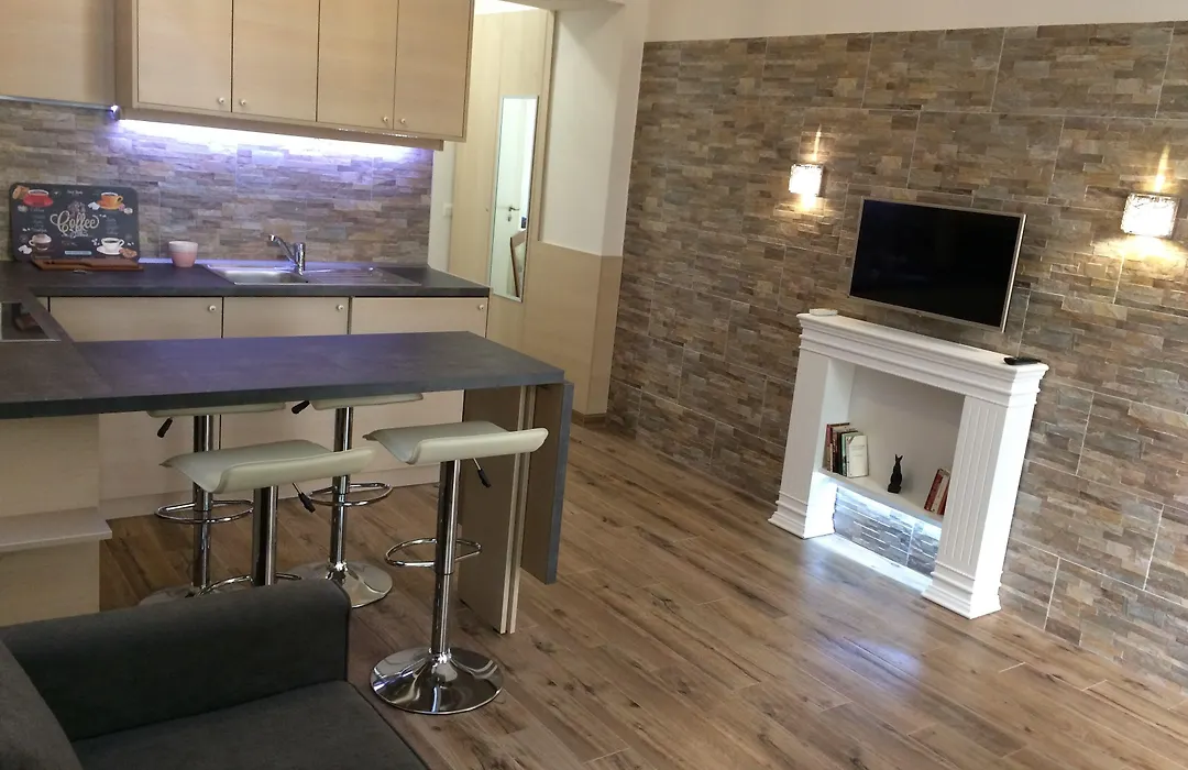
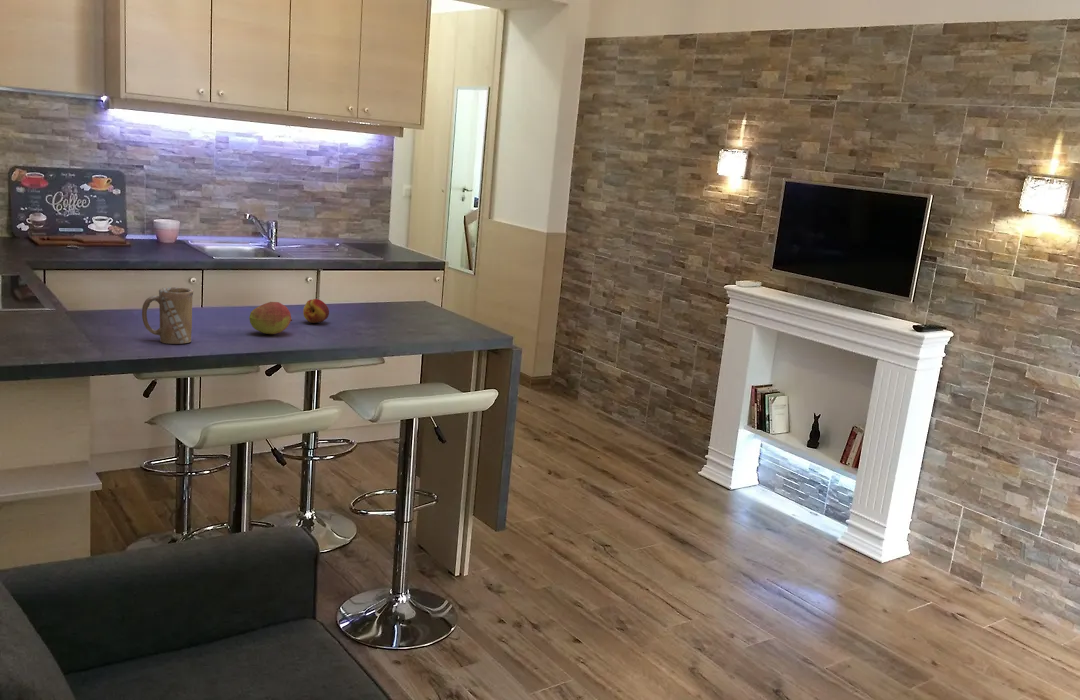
+ fruit [248,301,293,335]
+ fruit [302,298,330,324]
+ mug [141,286,194,345]
